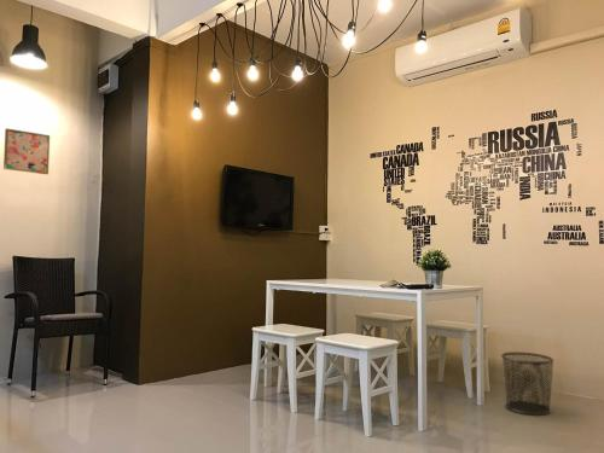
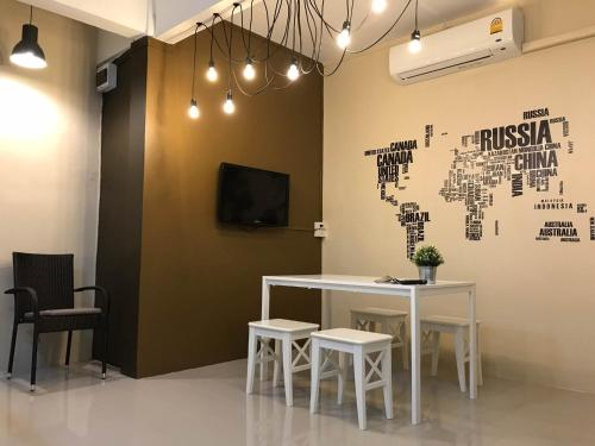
- wall art [2,127,51,175]
- waste bin [500,352,554,417]
